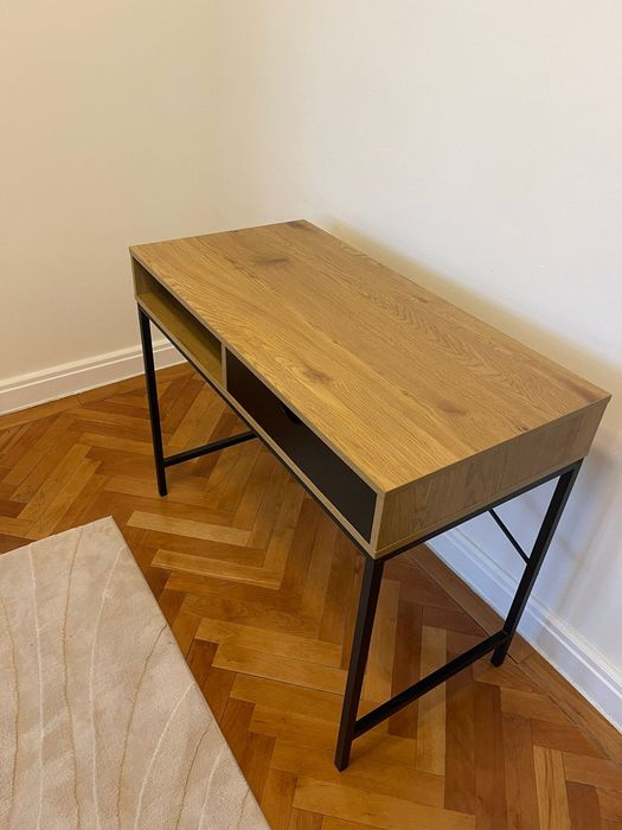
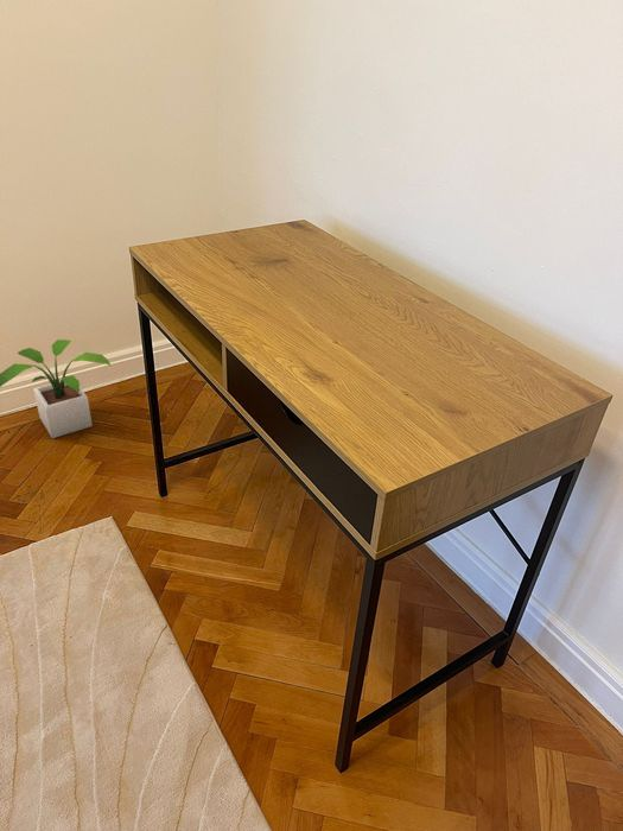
+ potted plant [0,338,112,439]
